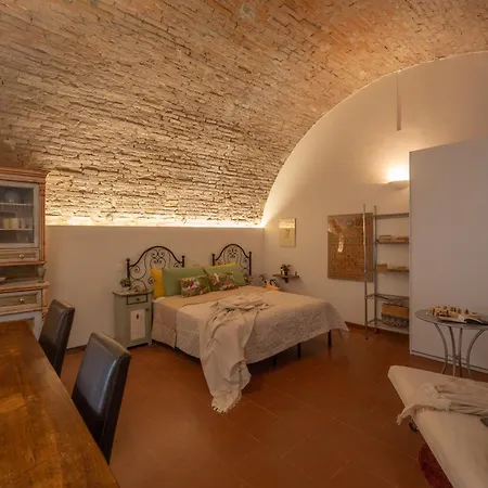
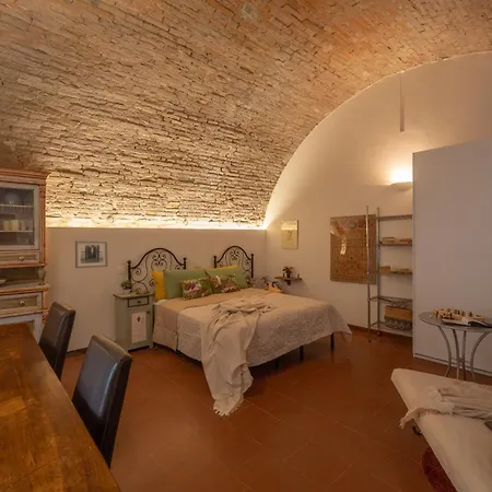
+ wall art [74,239,109,269]
